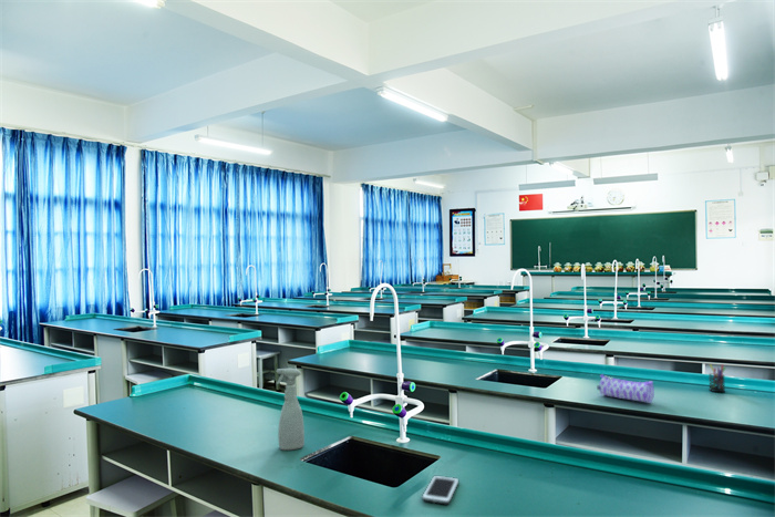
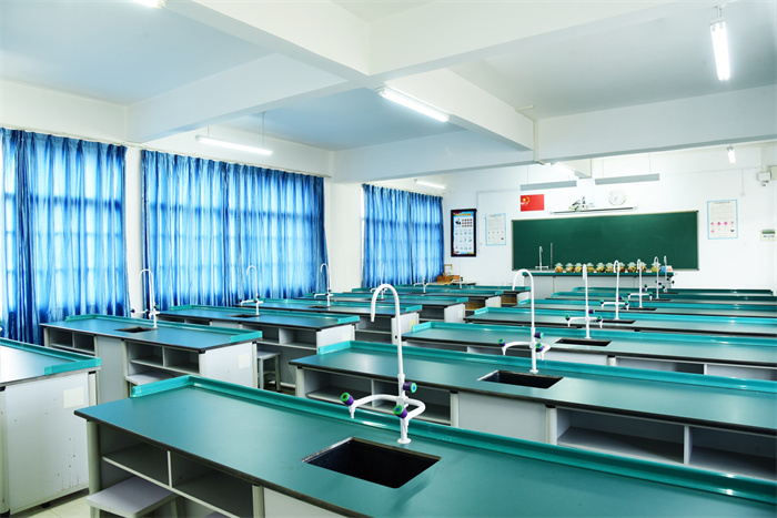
- cell phone [421,475,459,505]
- spray bottle [276,368,306,451]
- pen holder [707,363,727,393]
- pencil case [596,373,655,404]
